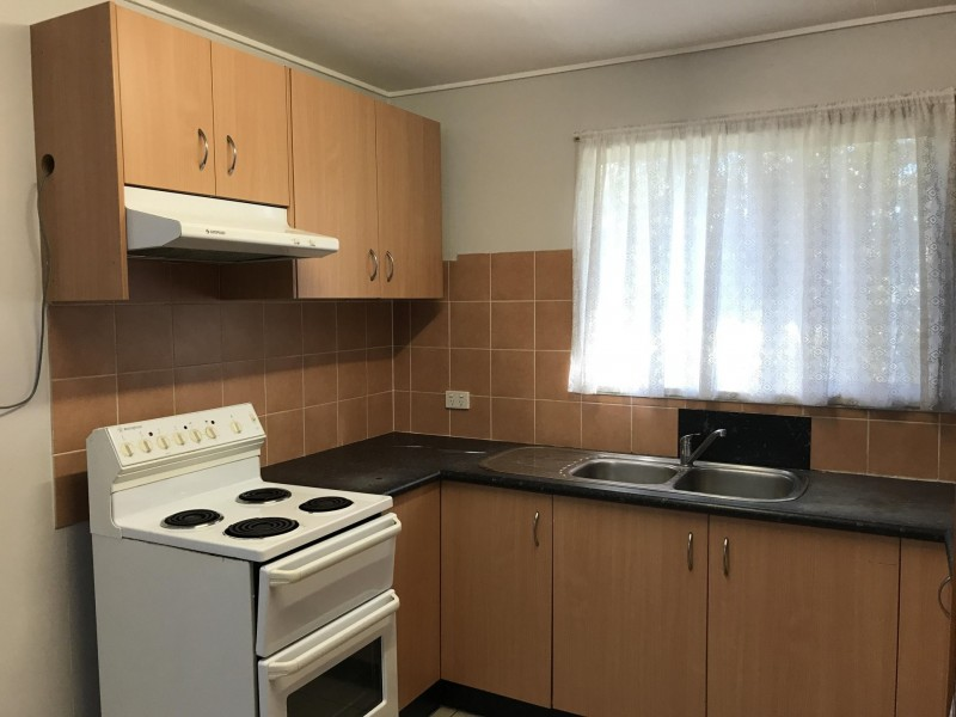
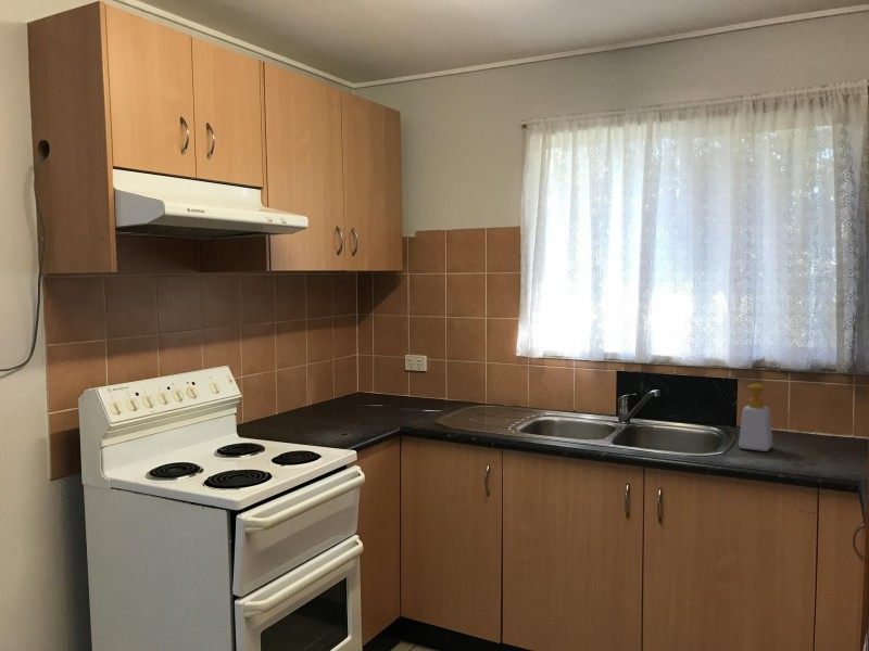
+ soap bottle [738,383,773,452]
